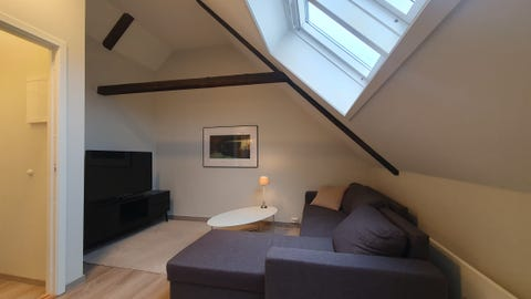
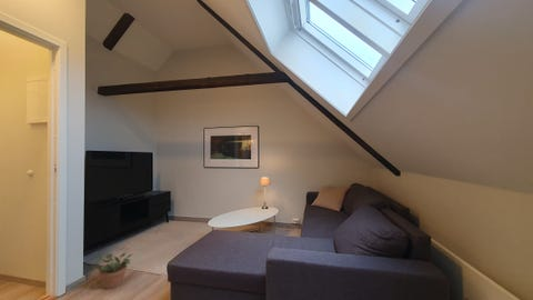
+ potted plant [92,246,133,290]
